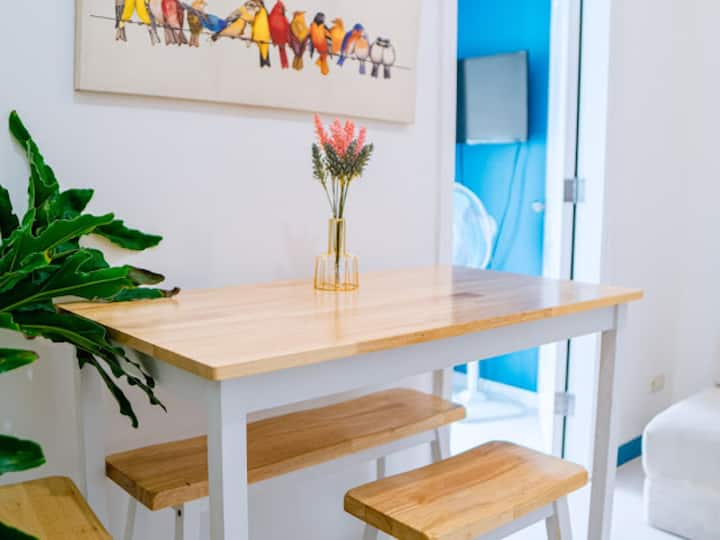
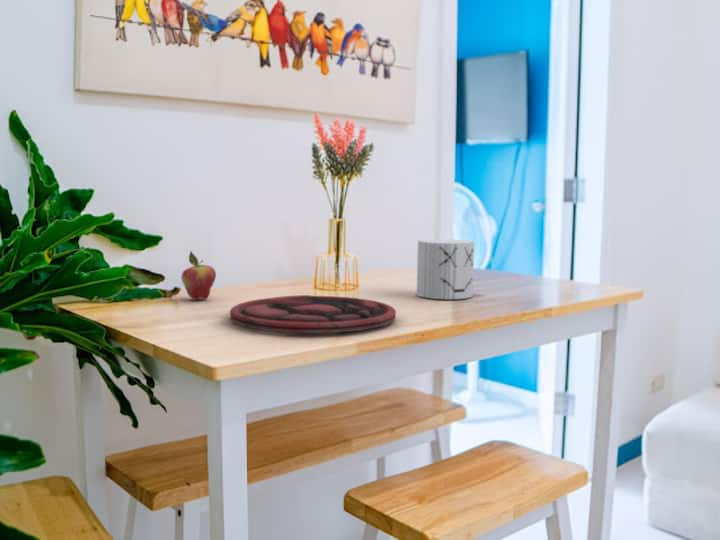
+ plate [229,294,397,334]
+ mug [416,238,475,300]
+ fruit [180,250,217,301]
